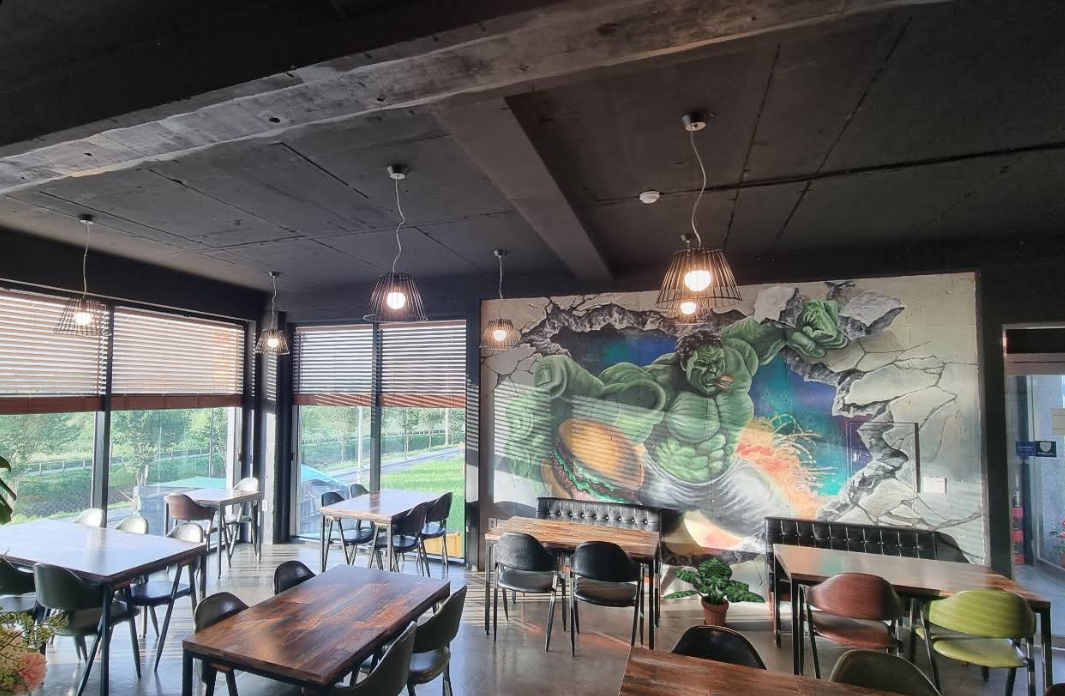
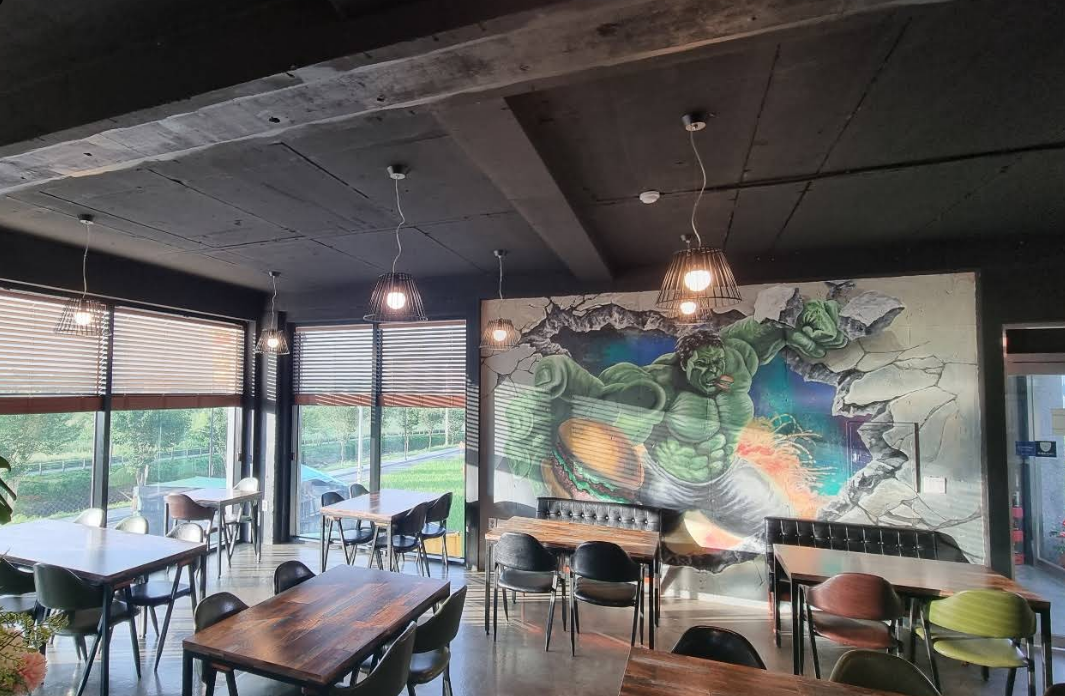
- potted plant [662,556,767,629]
